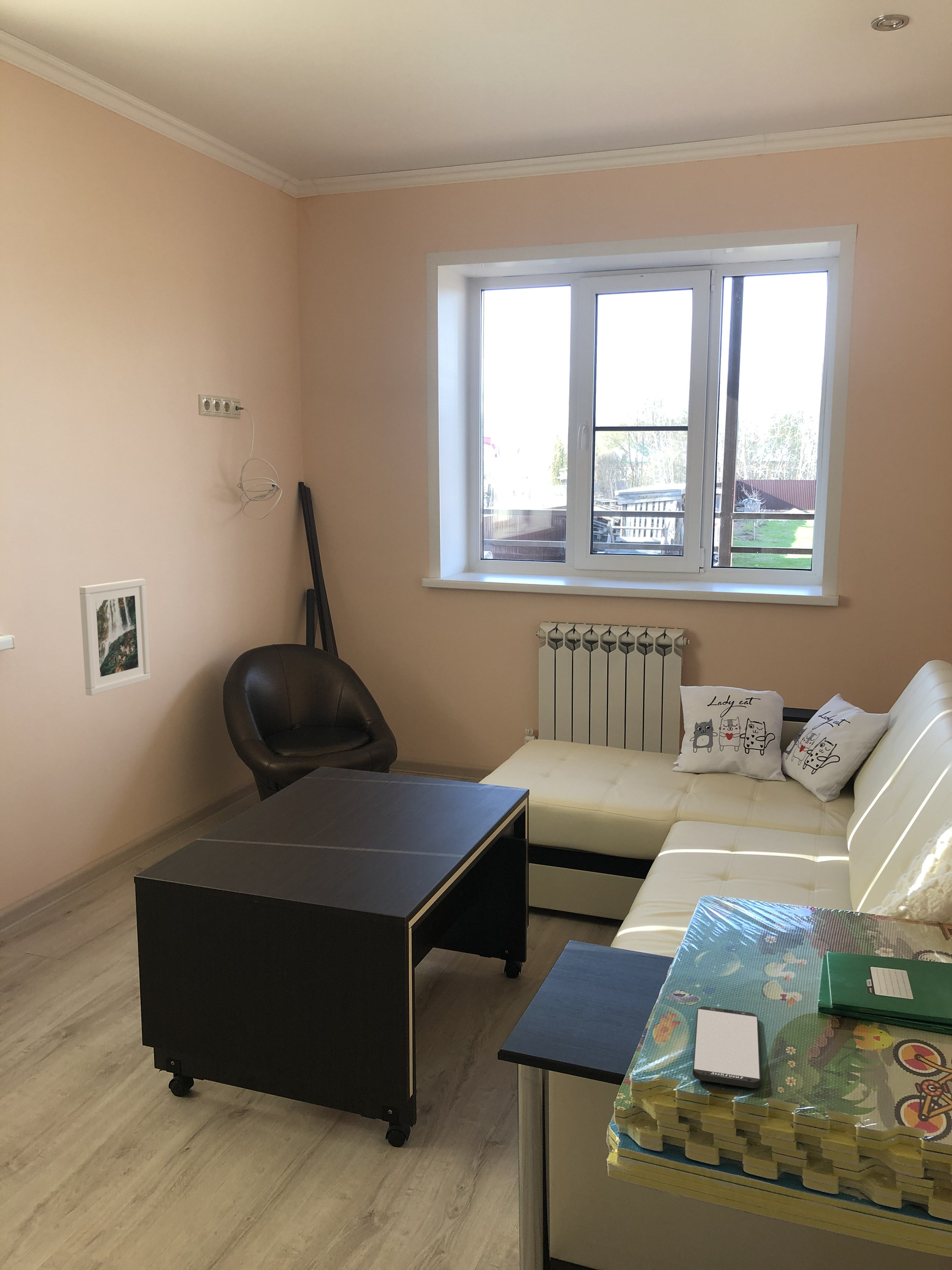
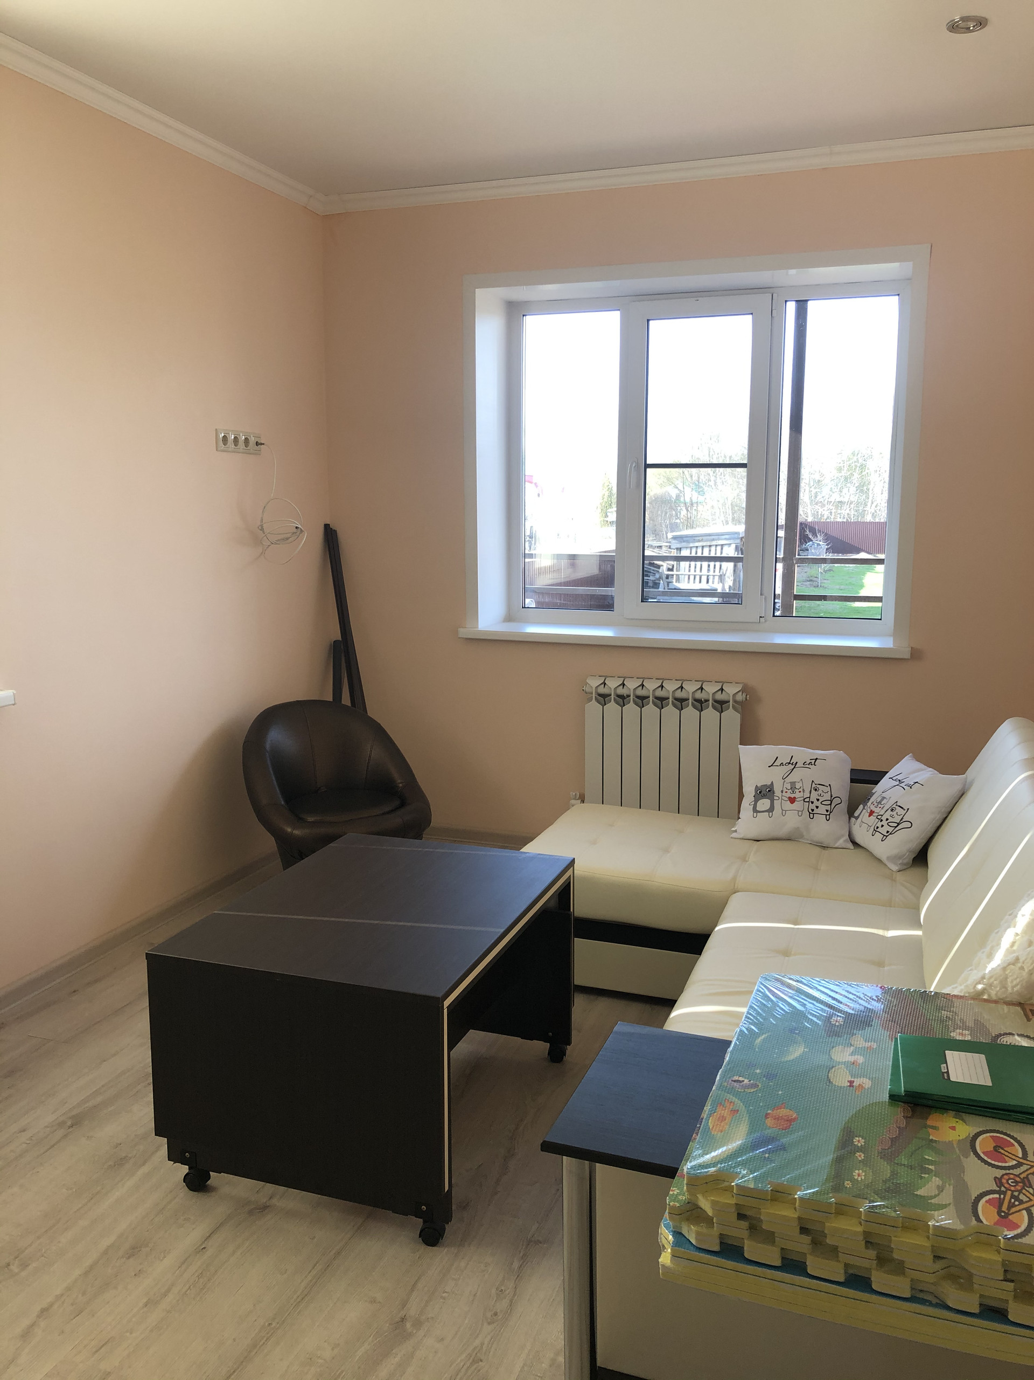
- smartphone [692,1006,761,1089]
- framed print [79,578,151,696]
